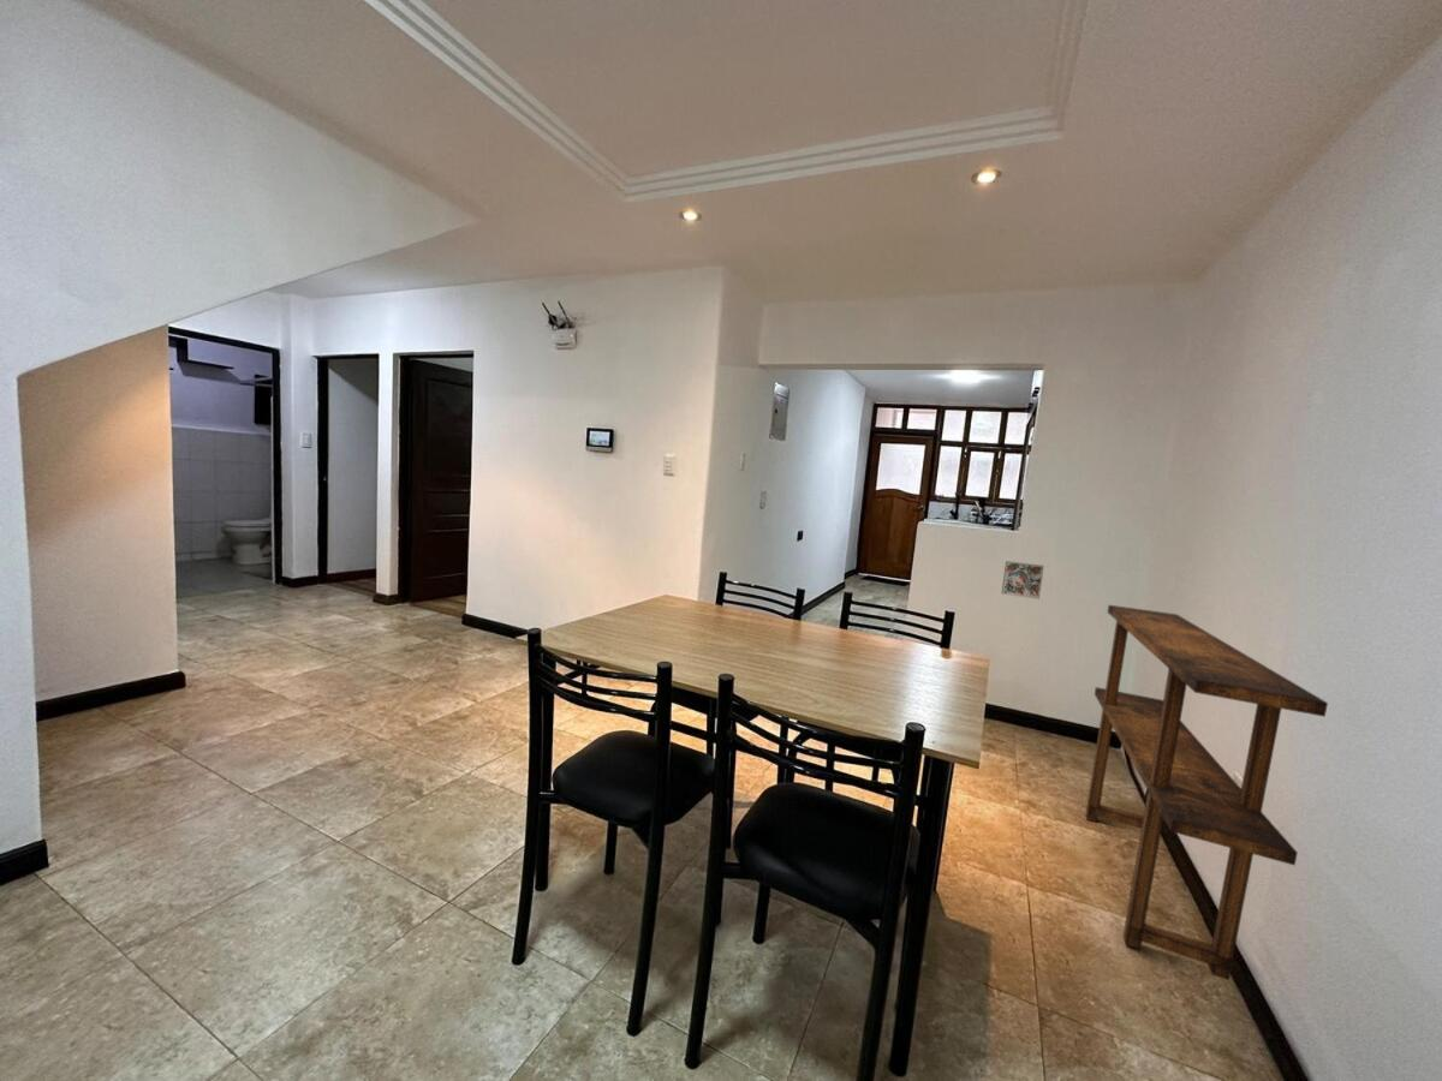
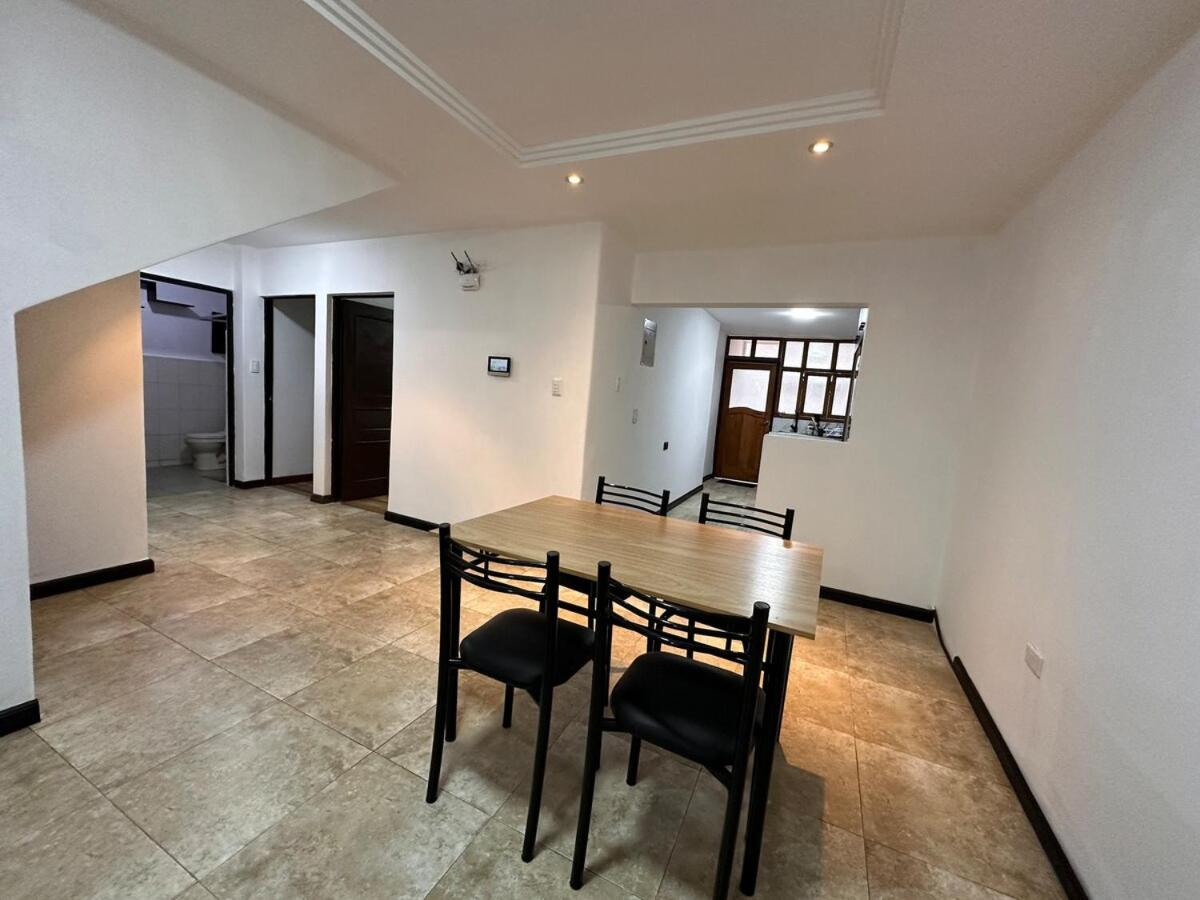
- console table [1084,604,1329,981]
- decorative tile [1001,560,1044,601]
